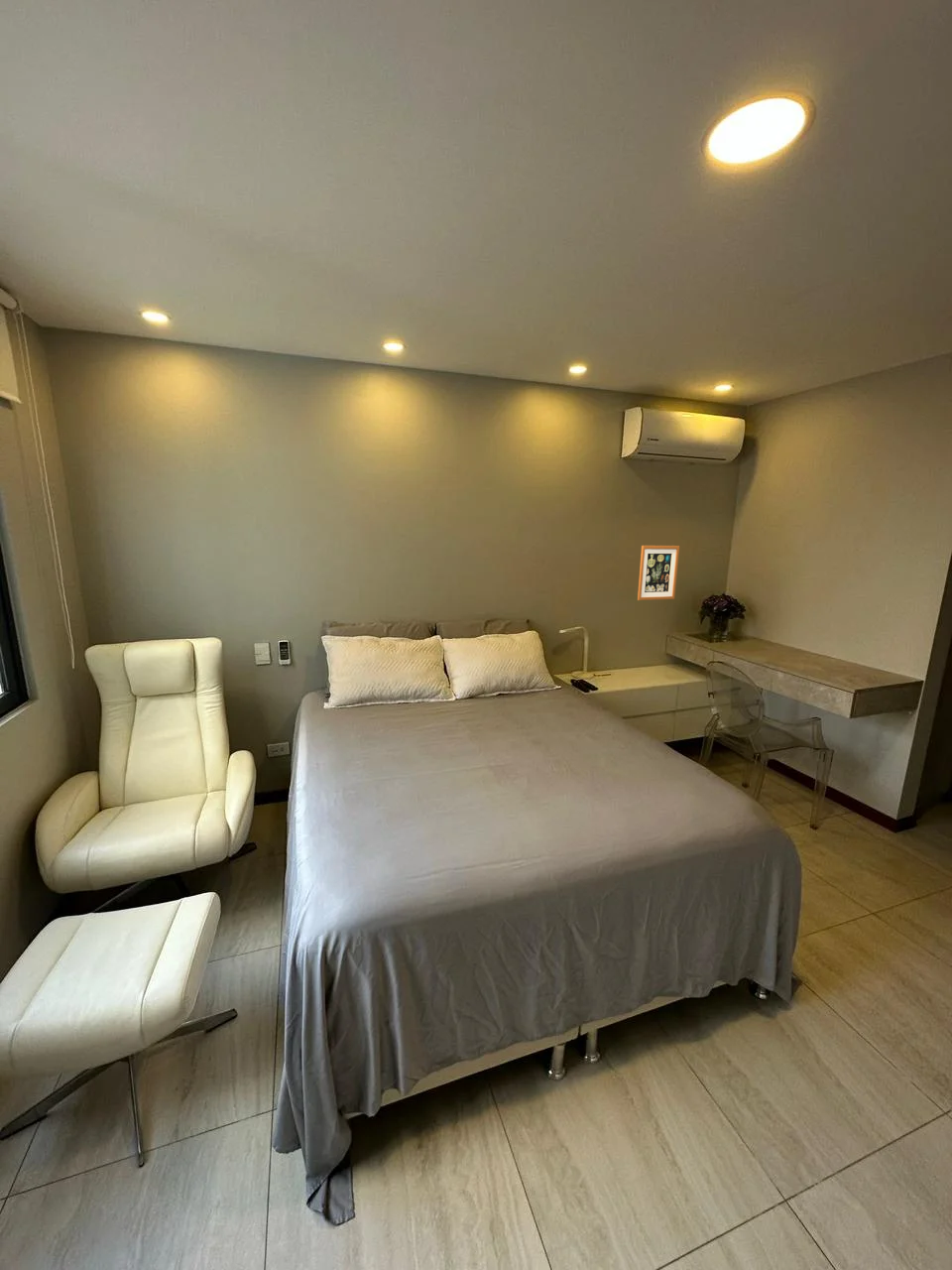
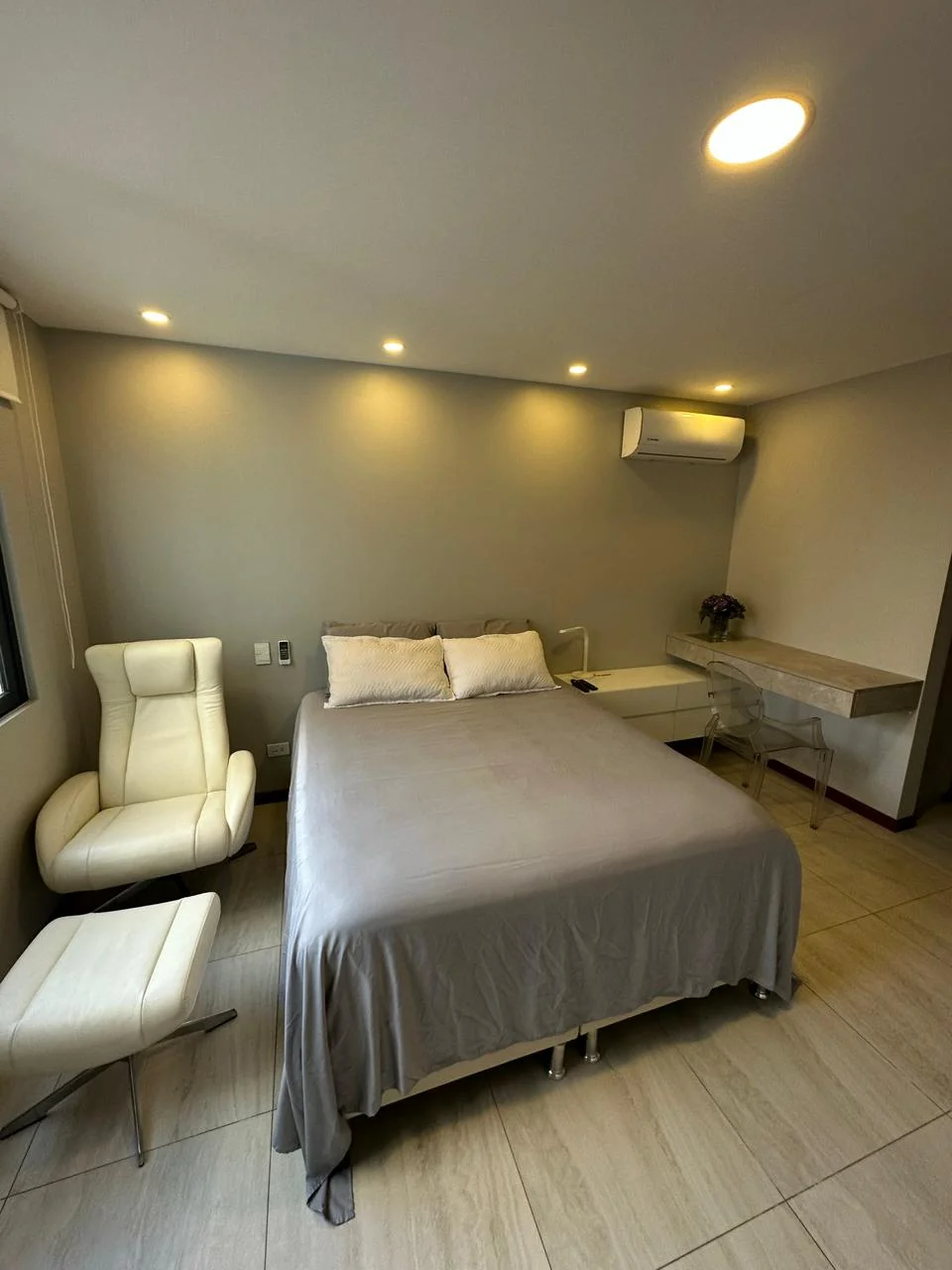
- wall art [637,545,680,601]
